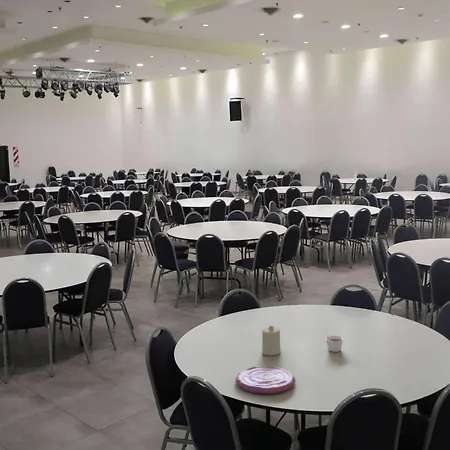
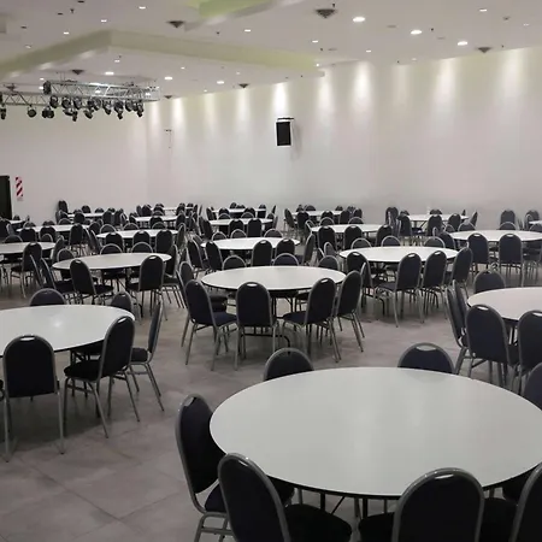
- plate [235,365,296,395]
- candle [325,335,344,353]
- candle [261,325,282,357]
